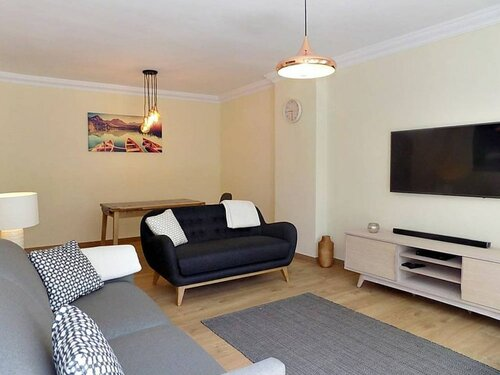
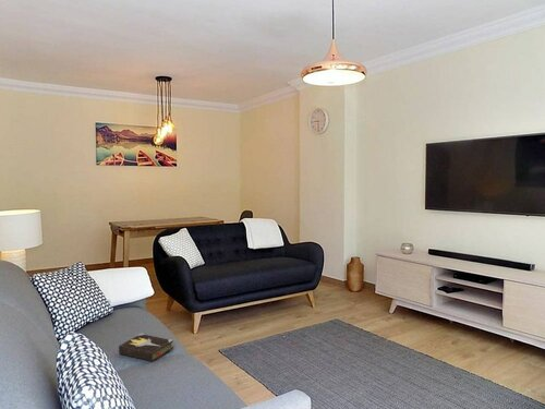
+ hardback book [118,333,174,363]
